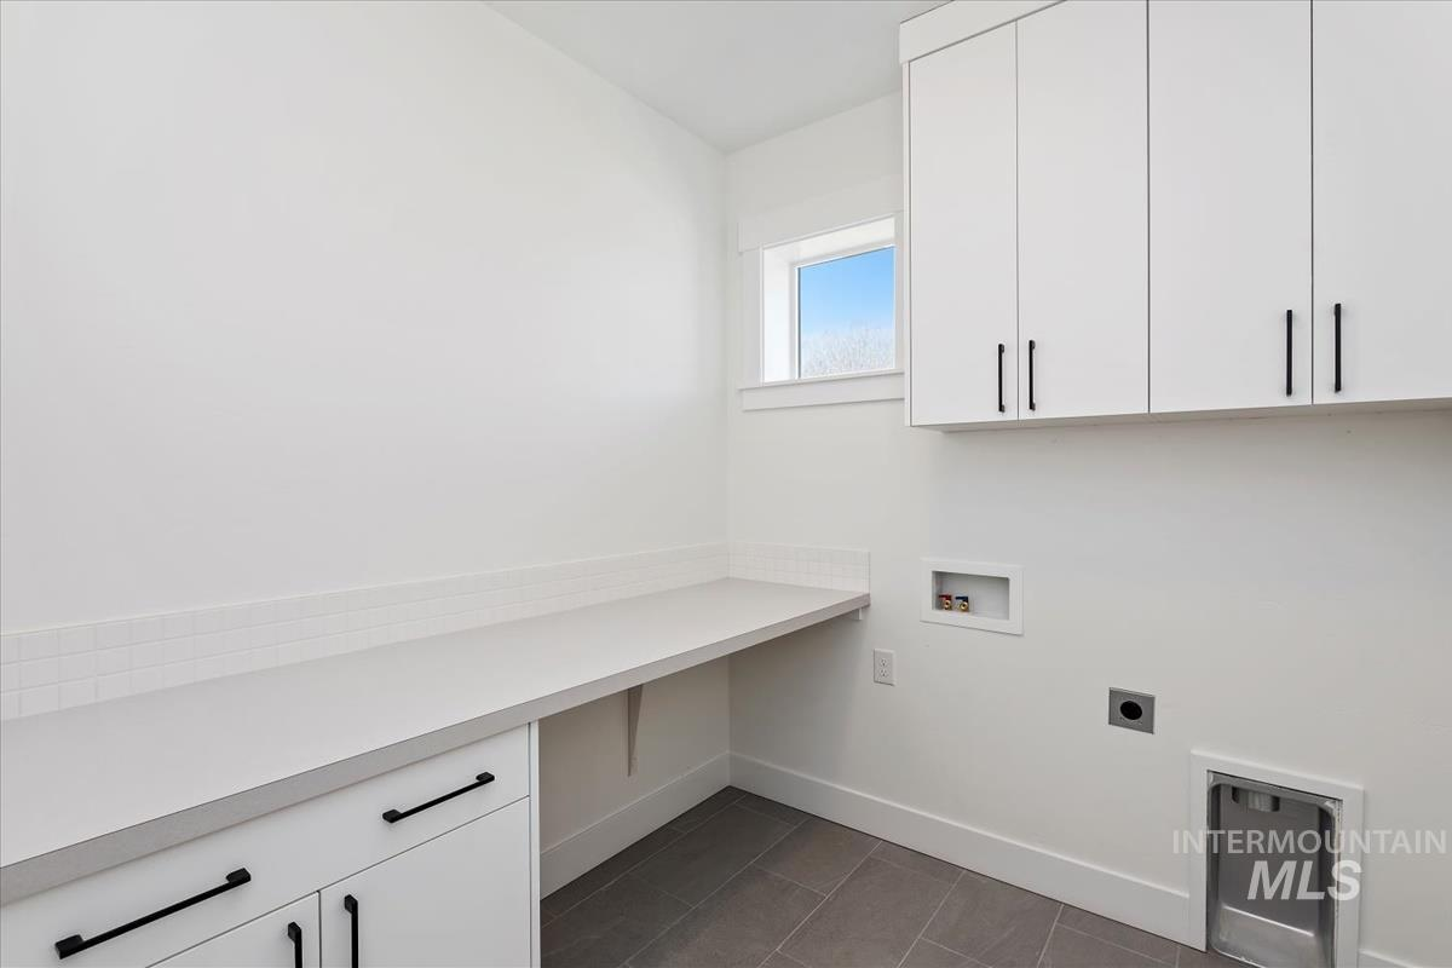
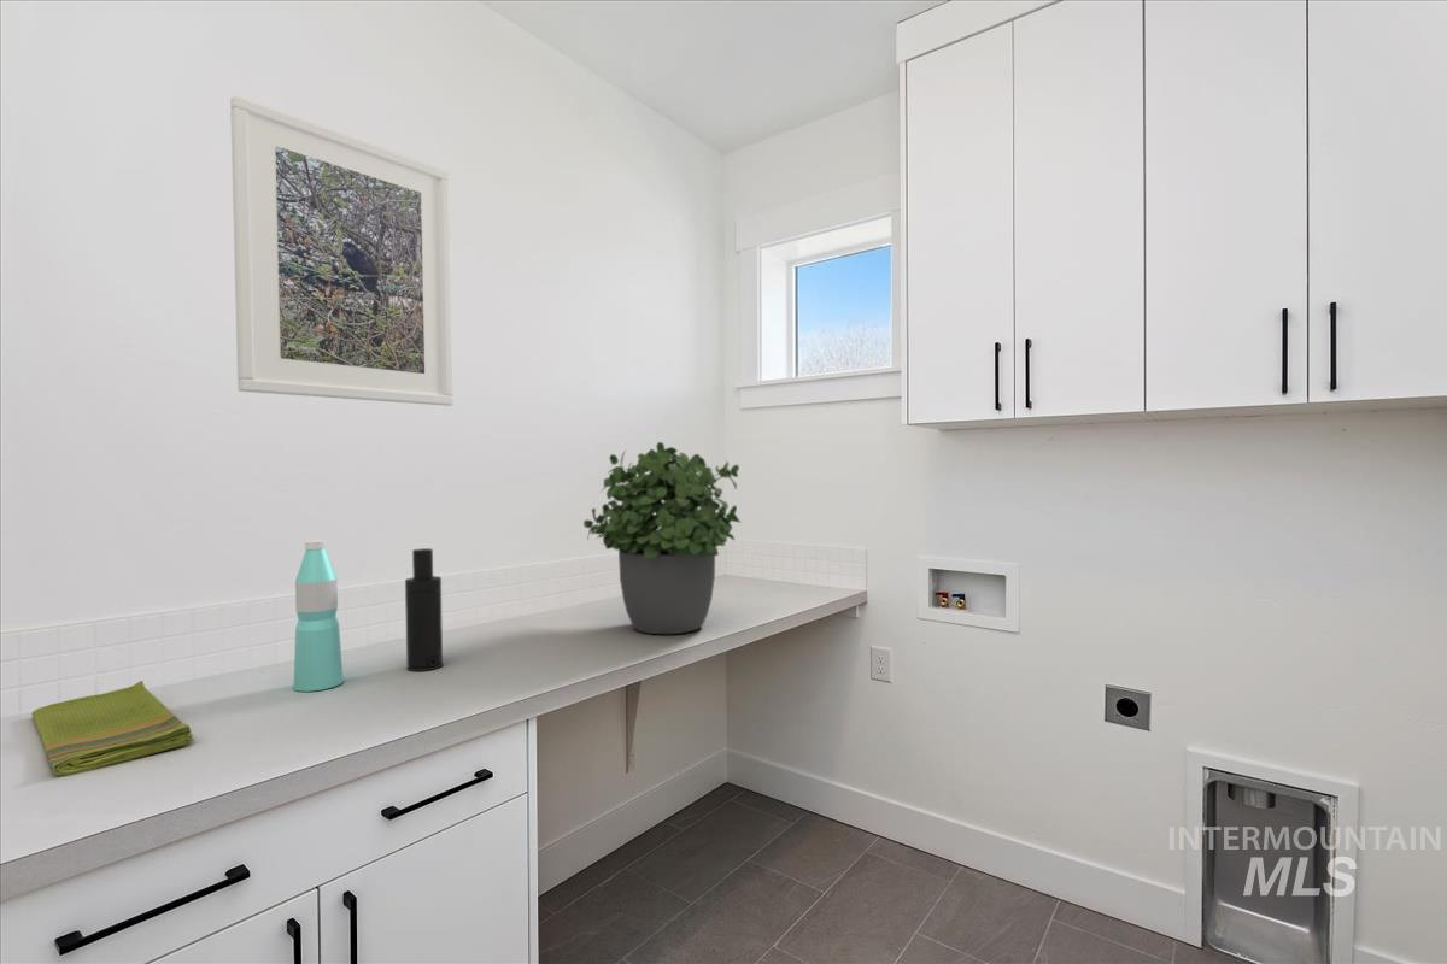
+ water bottle [293,539,345,693]
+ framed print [229,94,455,407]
+ dish towel [30,680,194,776]
+ atomizer [404,547,444,672]
+ potted plant [582,441,742,635]
